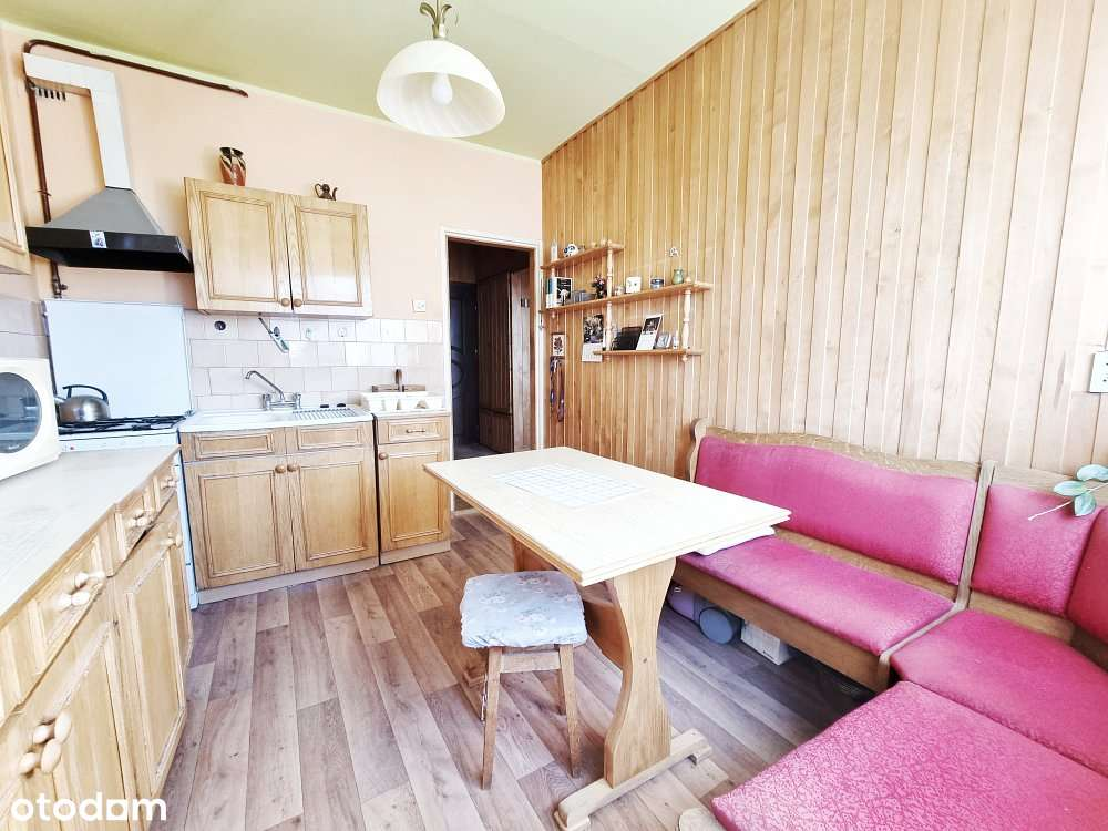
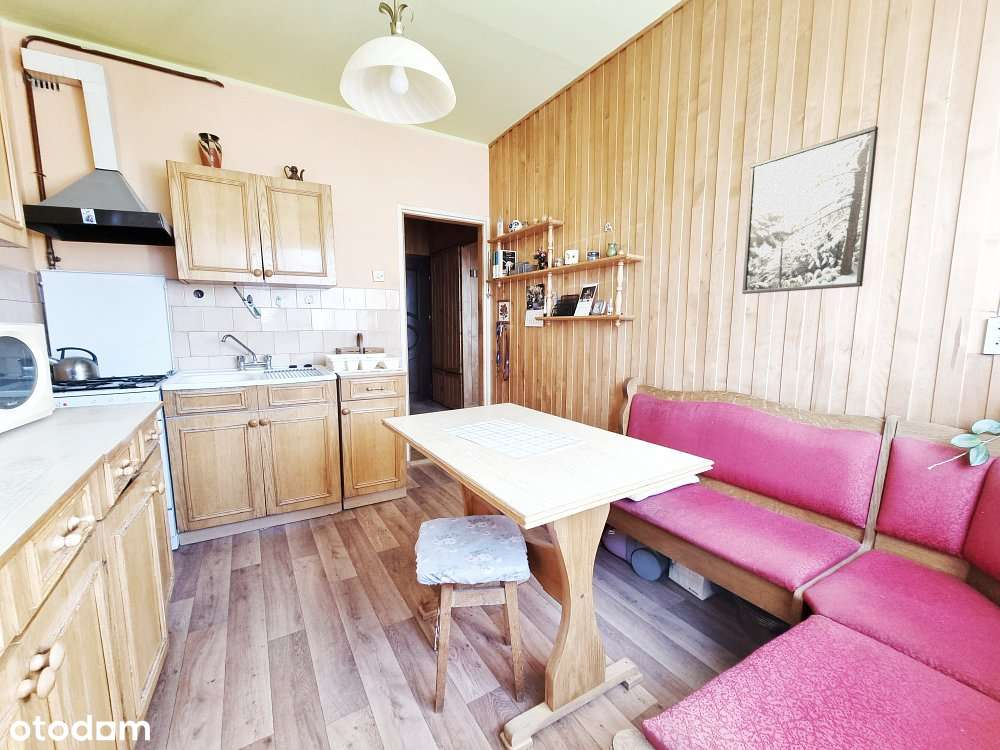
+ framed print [741,125,879,295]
